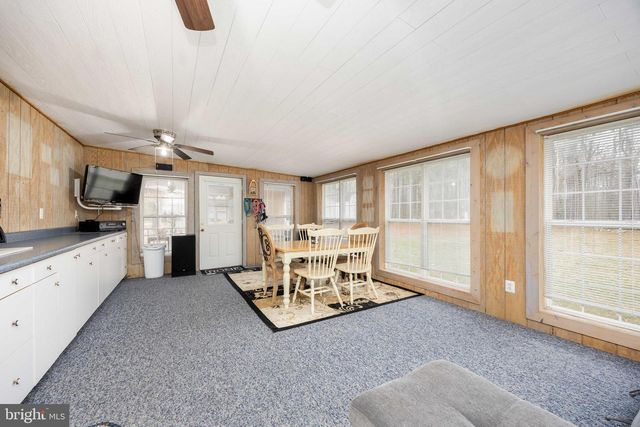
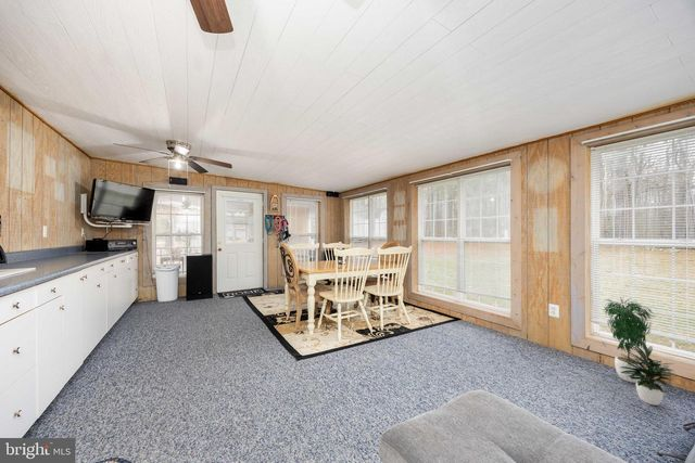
+ potted plant [602,295,679,407]
